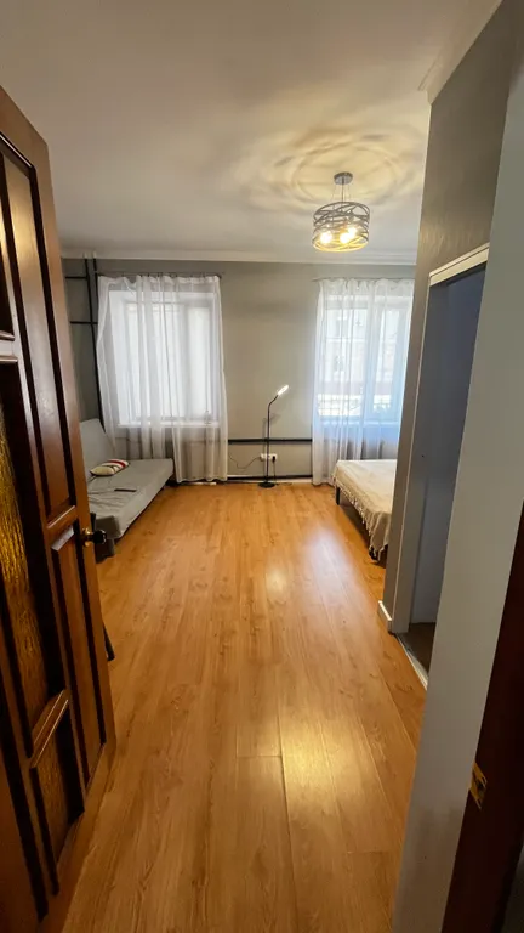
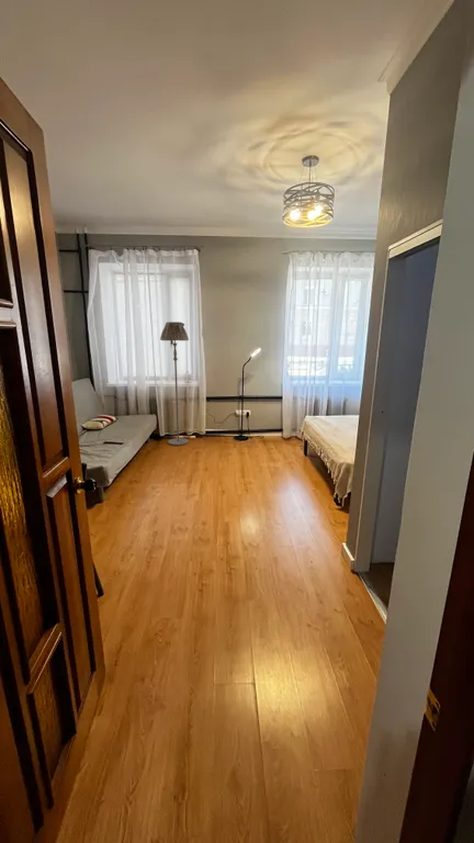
+ floor lamp [159,321,190,447]
